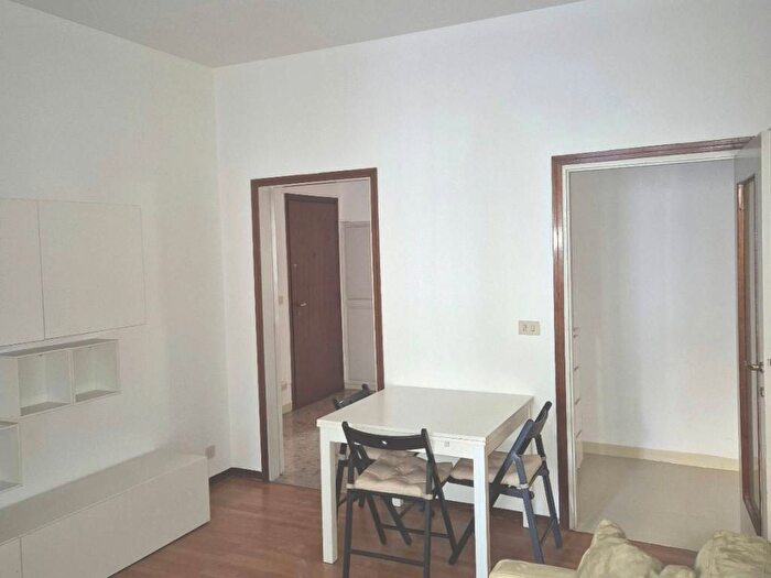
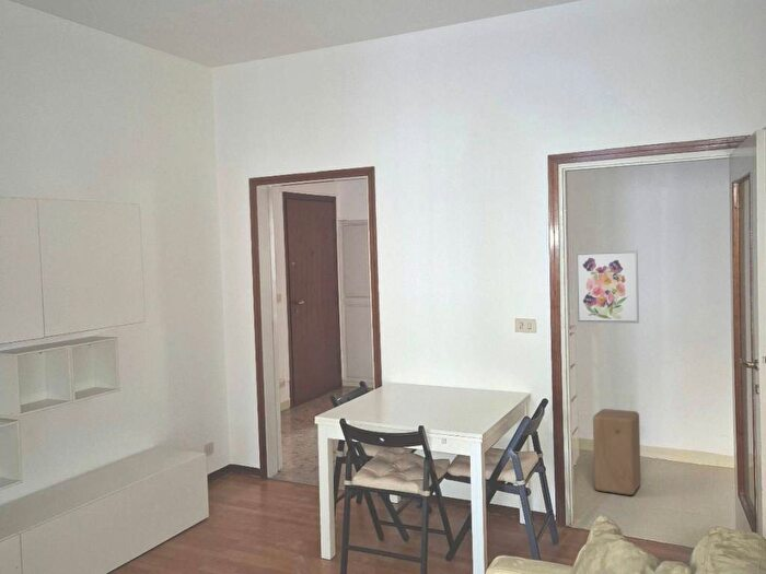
+ wall art [574,249,640,325]
+ stool [592,408,641,496]
